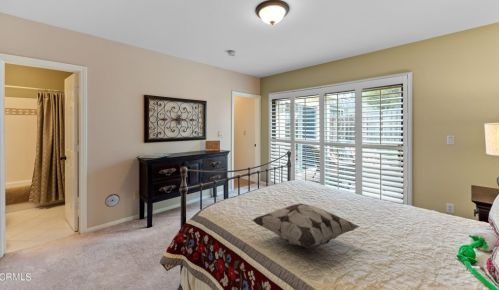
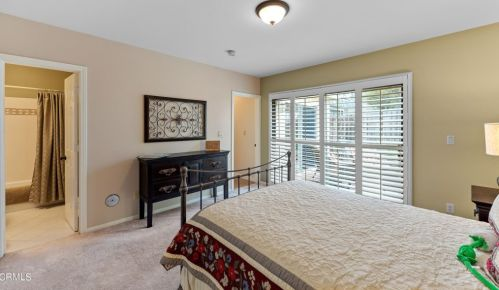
- decorative pillow [251,202,361,250]
